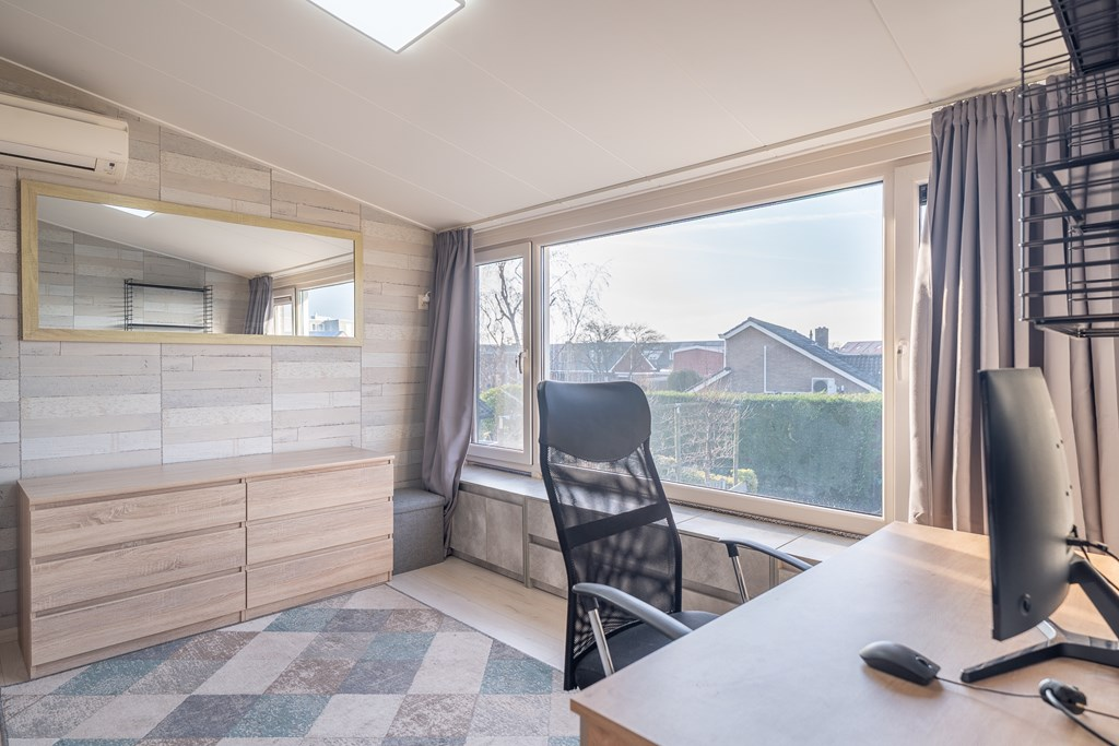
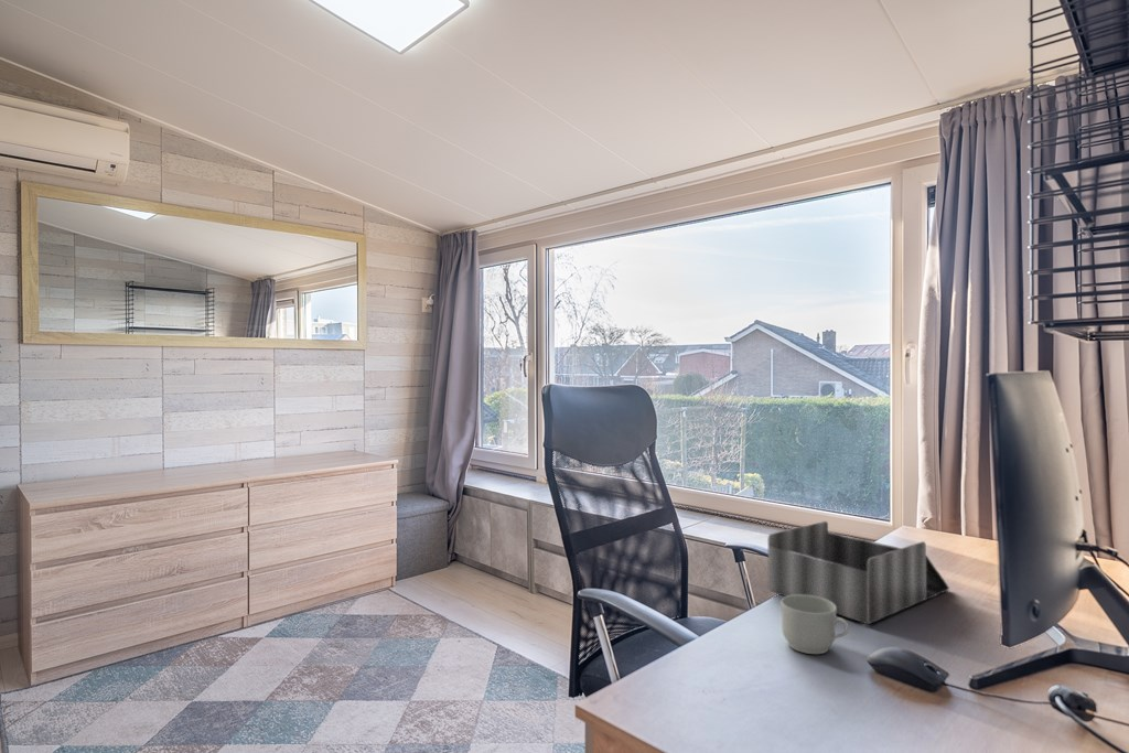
+ desk organizer [767,520,950,625]
+ mug [781,594,850,655]
